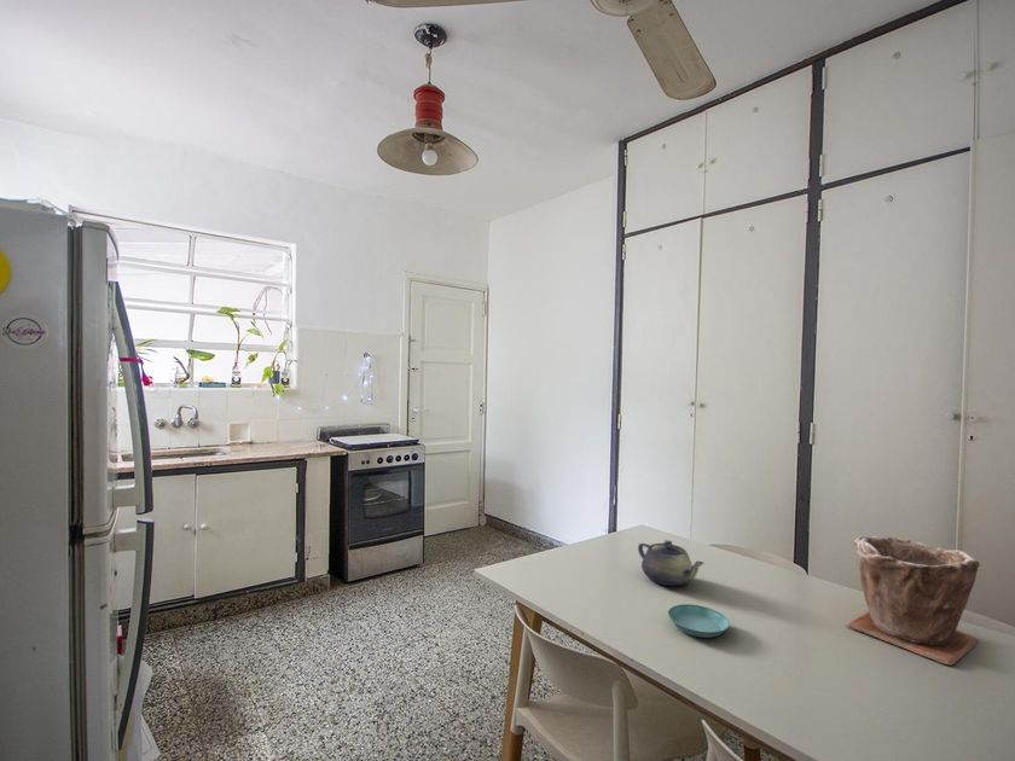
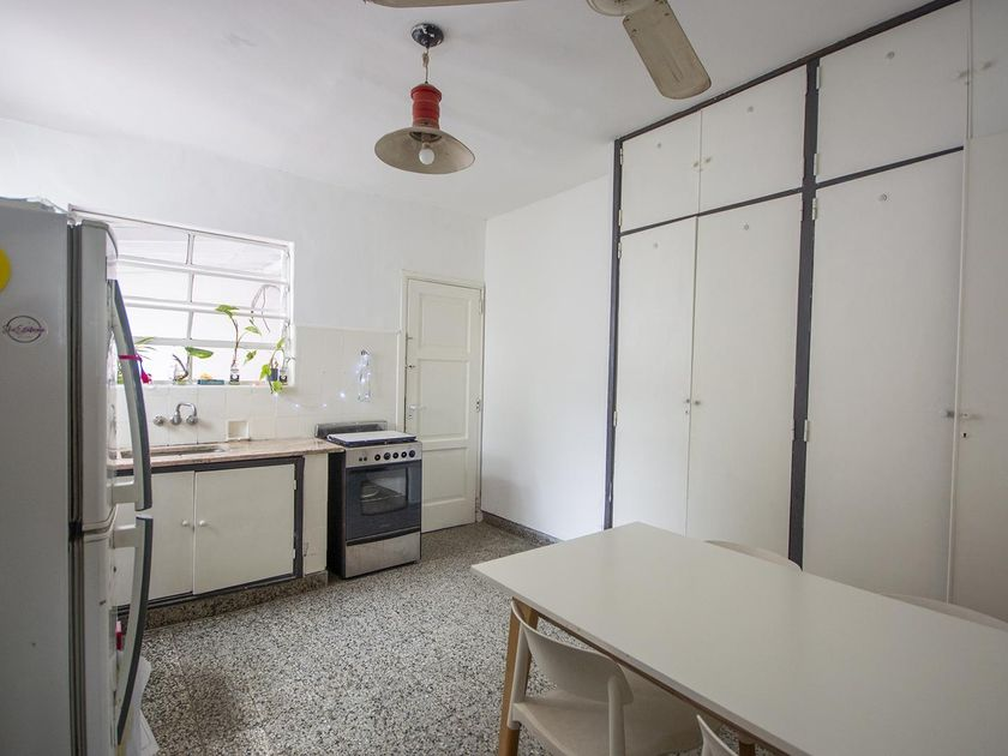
- saucer [667,603,731,639]
- teapot [637,539,706,587]
- plant pot [845,535,981,667]
